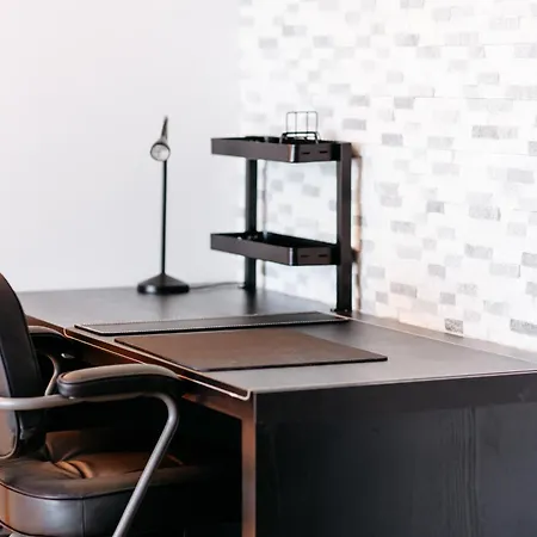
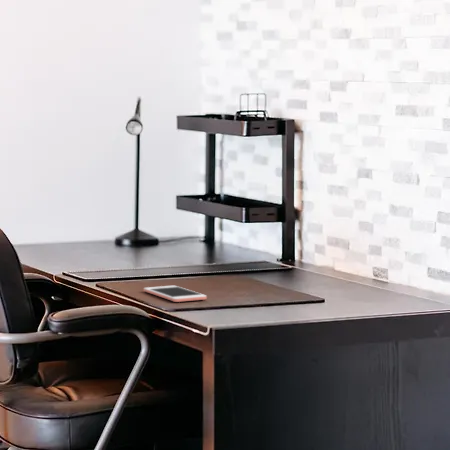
+ cell phone [143,285,208,303]
